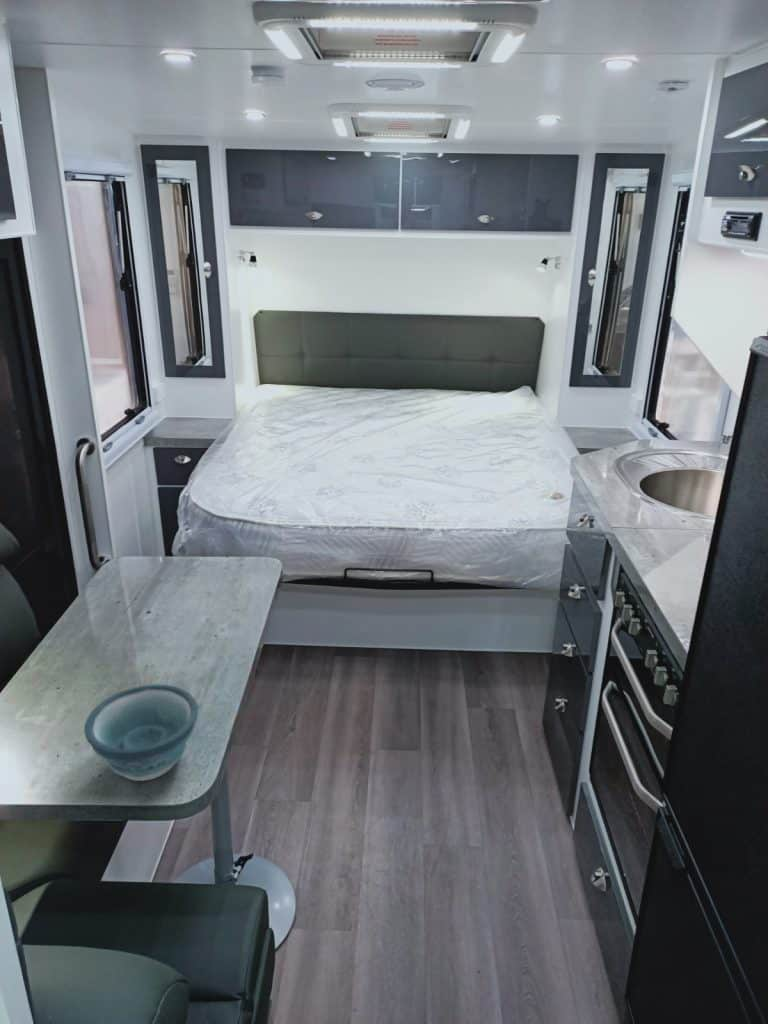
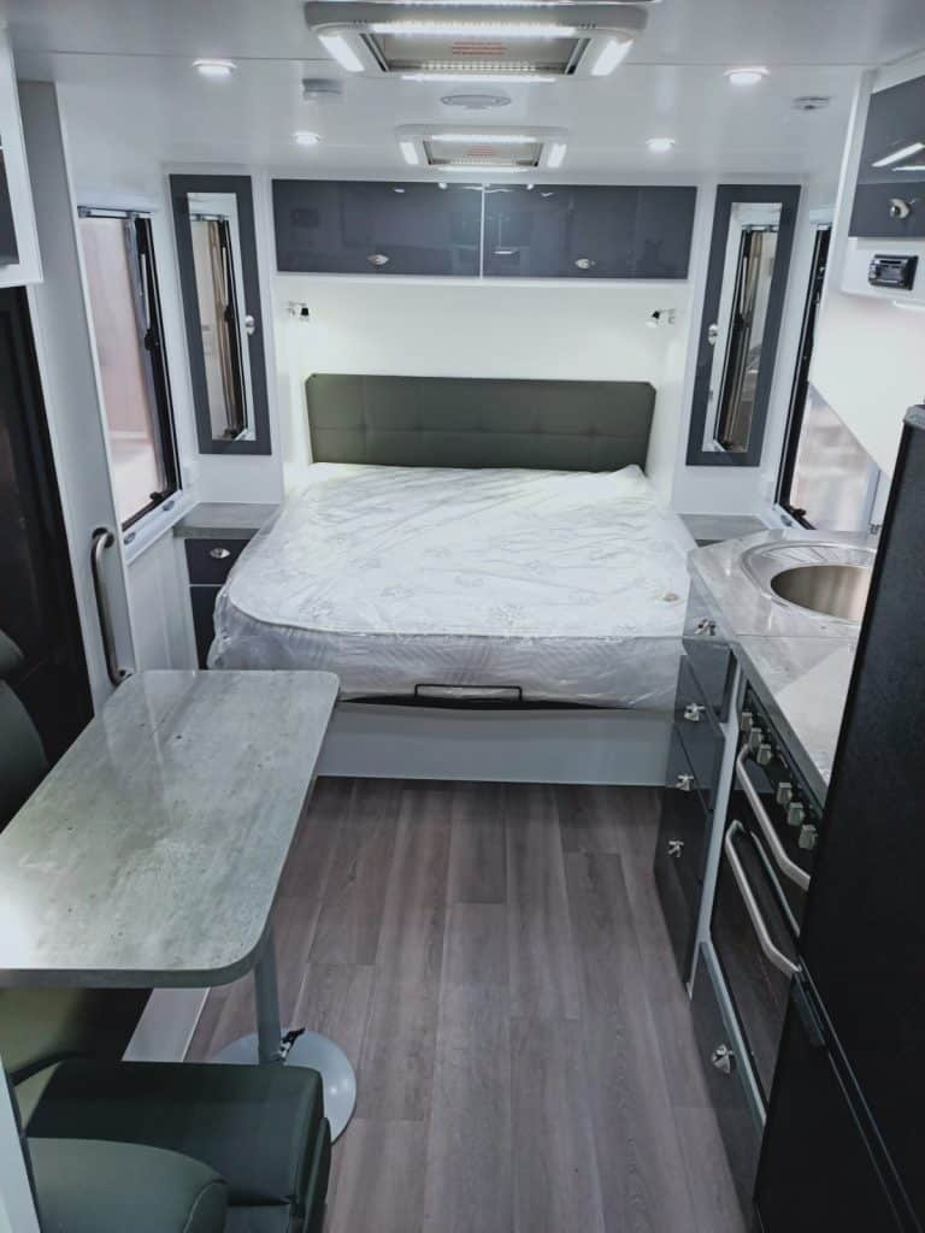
- bowl [83,683,199,782]
